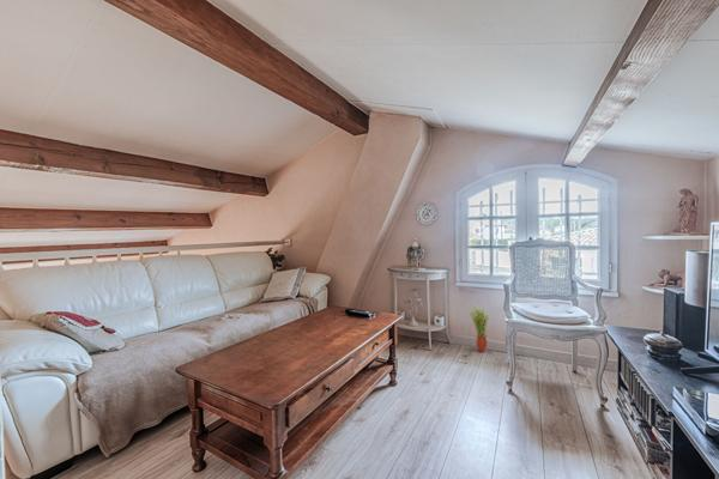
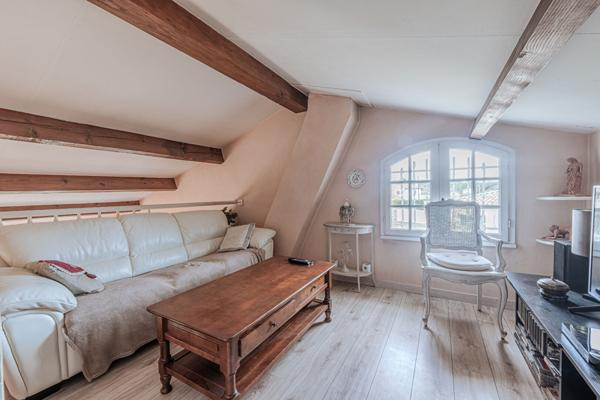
- potted plant [469,304,490,353]
